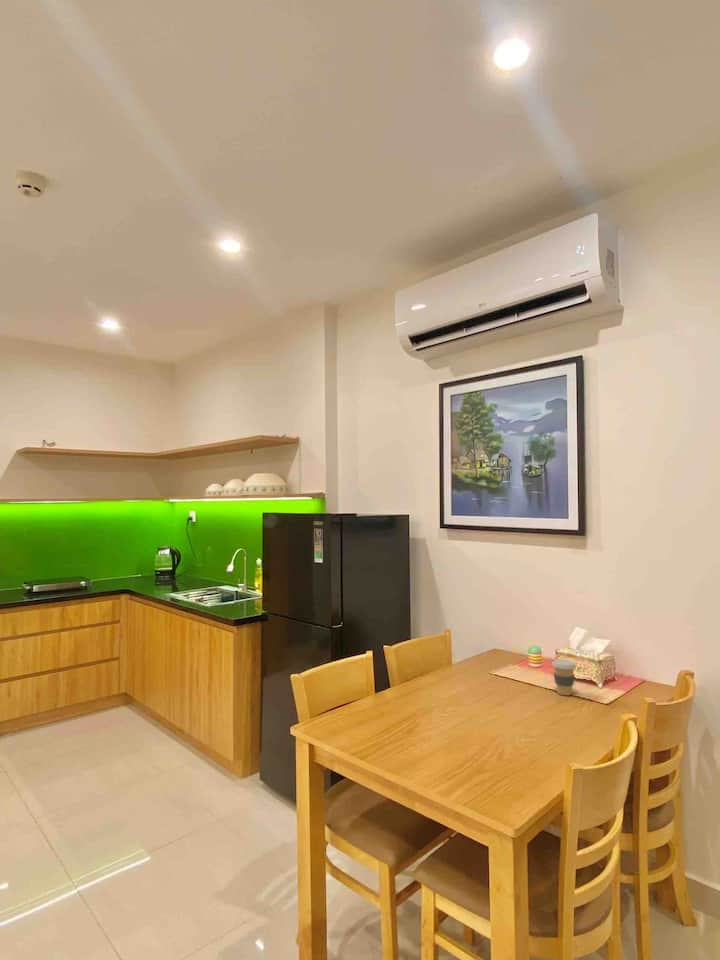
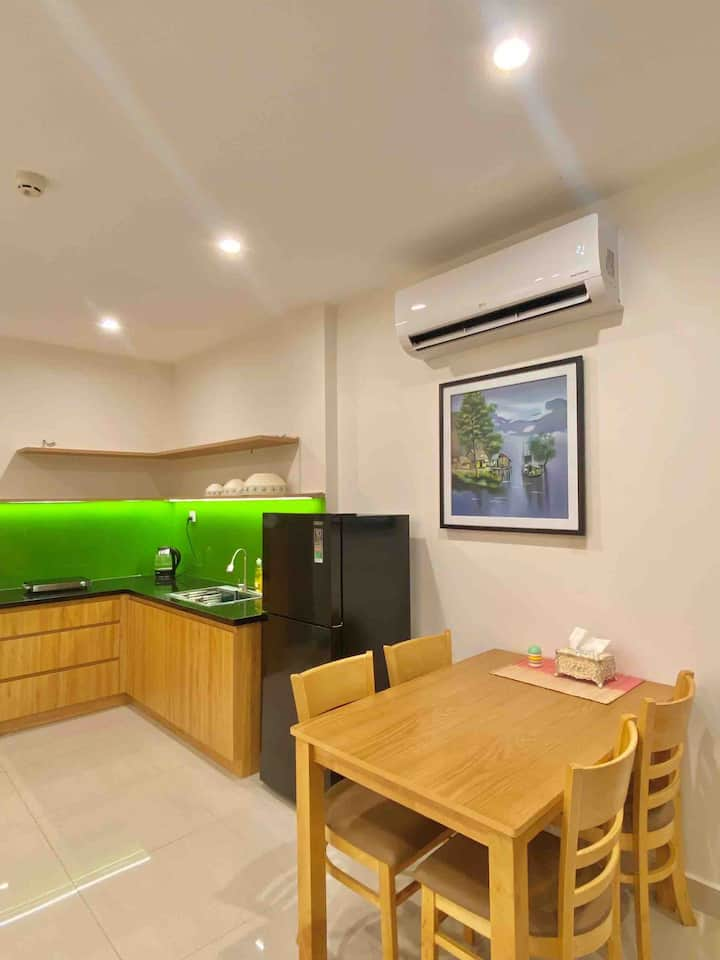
- coffee cup [551,659,577,696]
